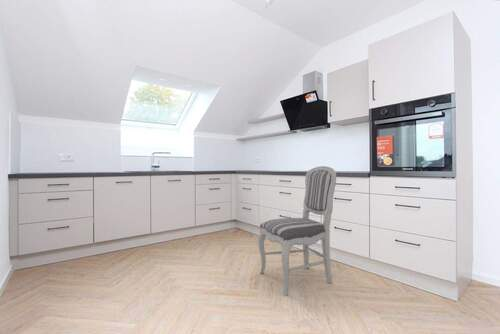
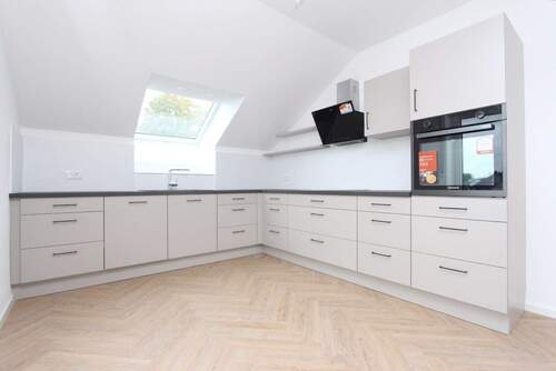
- dining chair [257,165,337,297]
